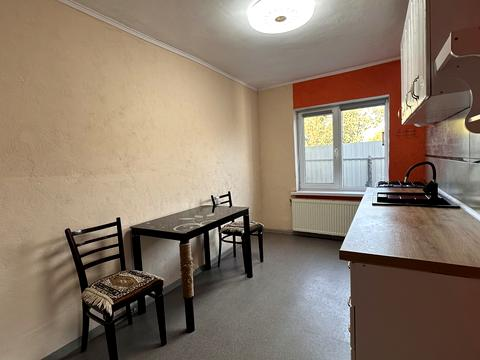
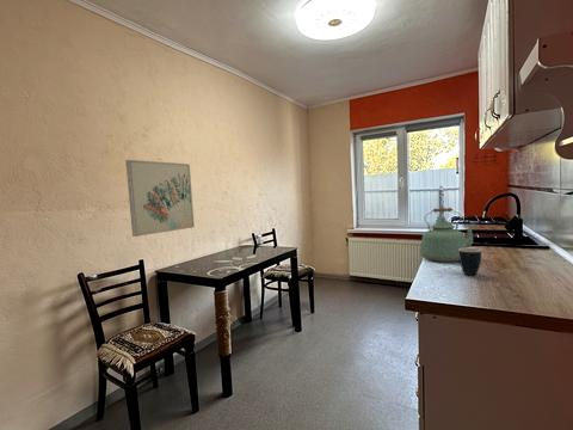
+ kettle [419,207,476,263]
+ wall art [124,159,196,238]
+ mug [458,247,482,276]
